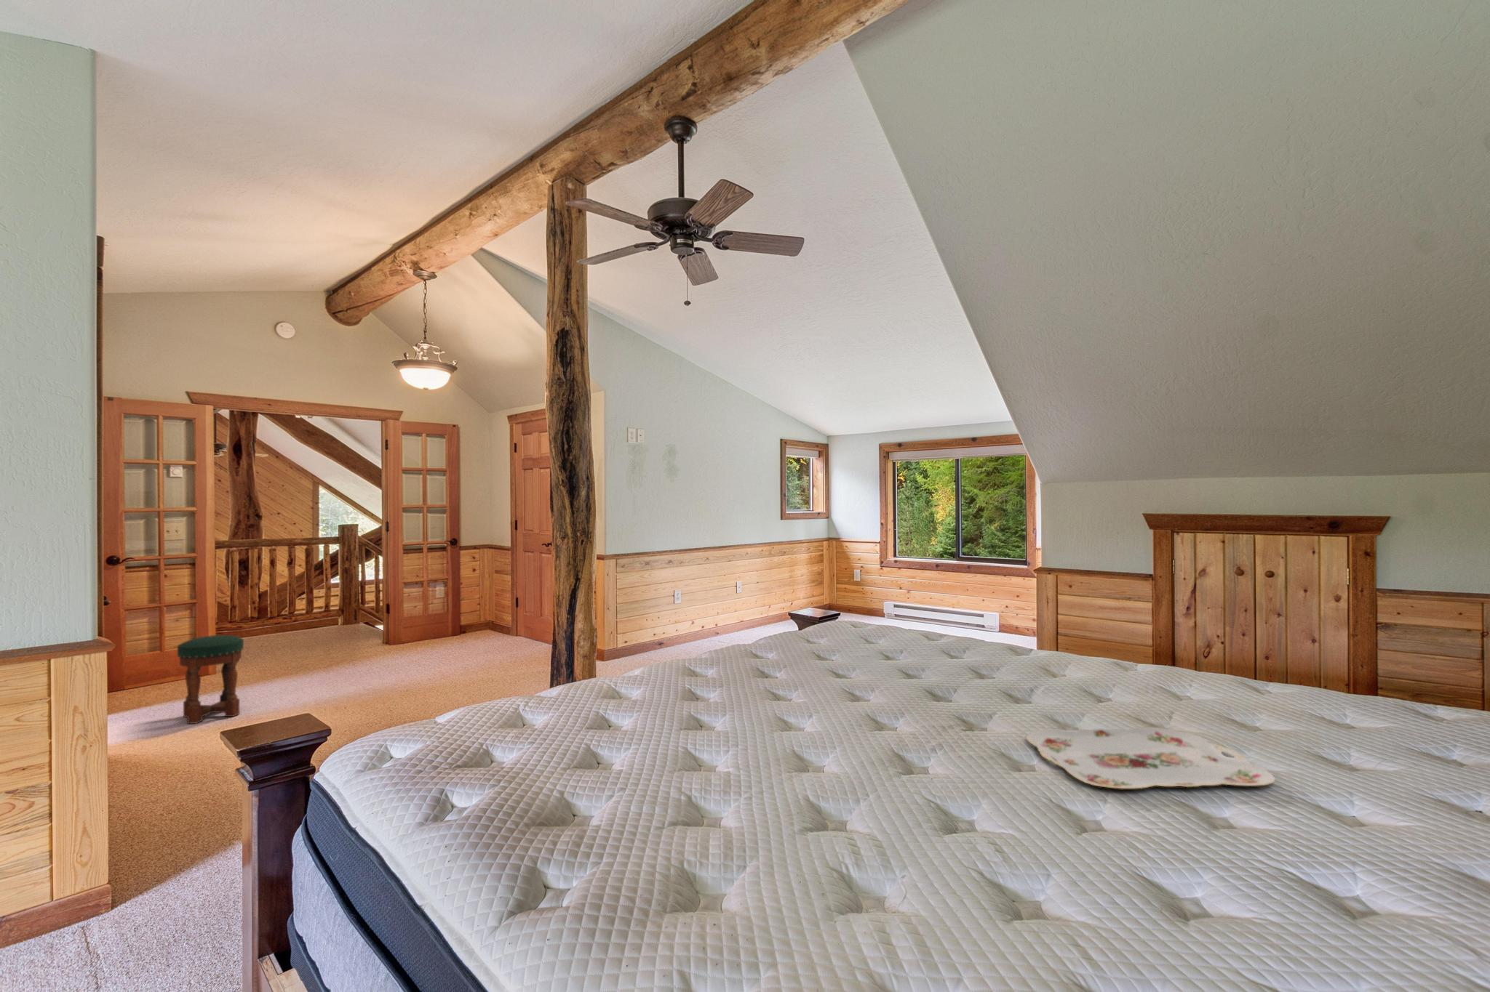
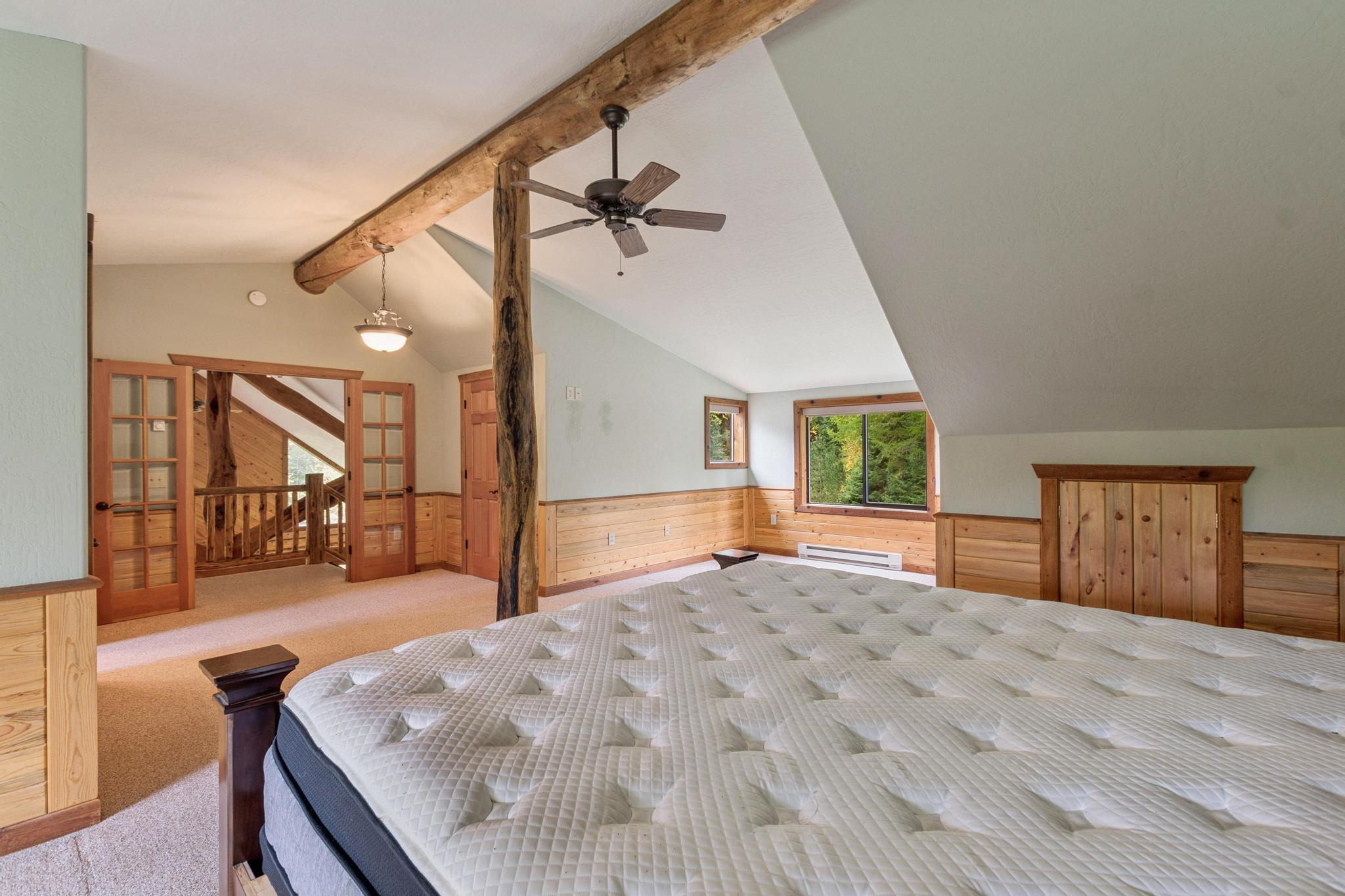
- stool [176,634,245,724]
- serving tray [1026,726,1275,789]
